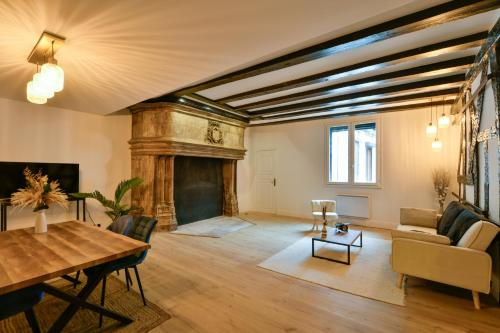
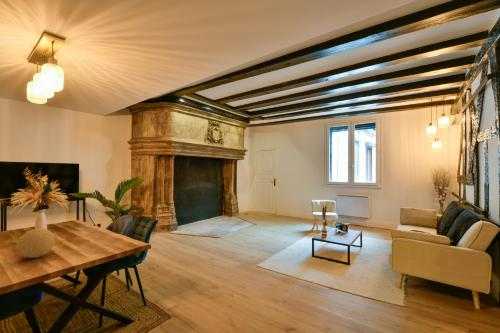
+ decorative ball [16,227,56,259]
